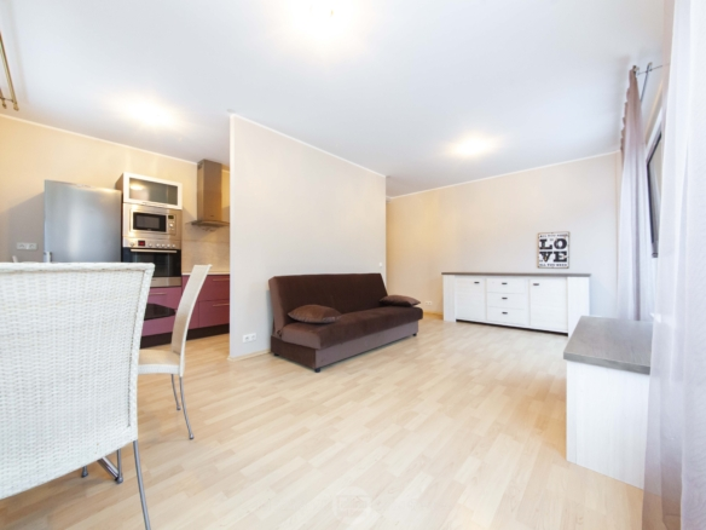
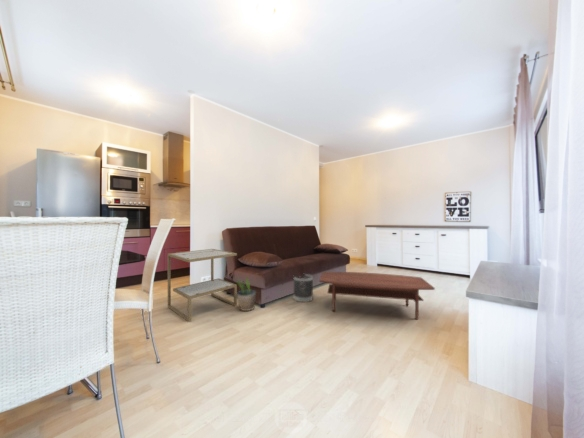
+ wastebasket [292,273,314,303]
+ coffee table [318,271,436,321]
+ side table [167,248,238,323]
+ potted plant [236,276,257,312]
